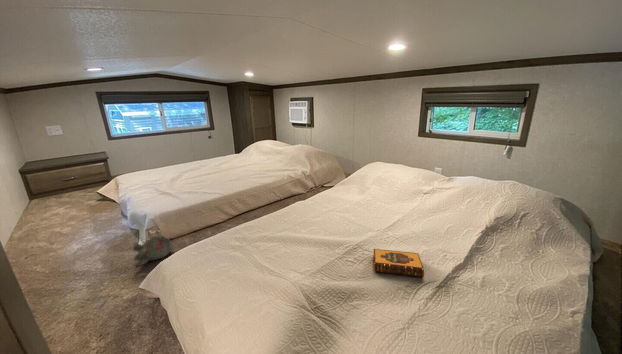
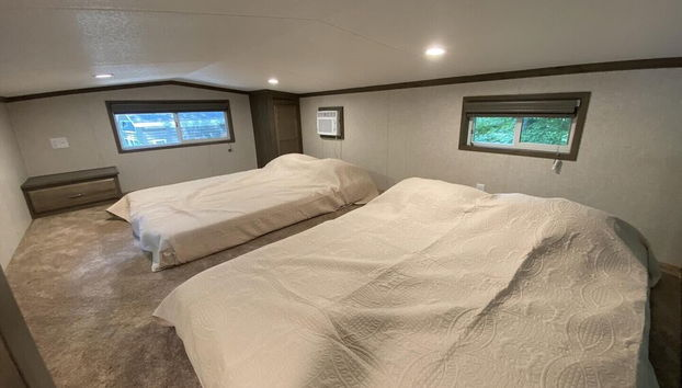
- plush toy [132,235,175,267]
- hardback book [372,248,425,278]
